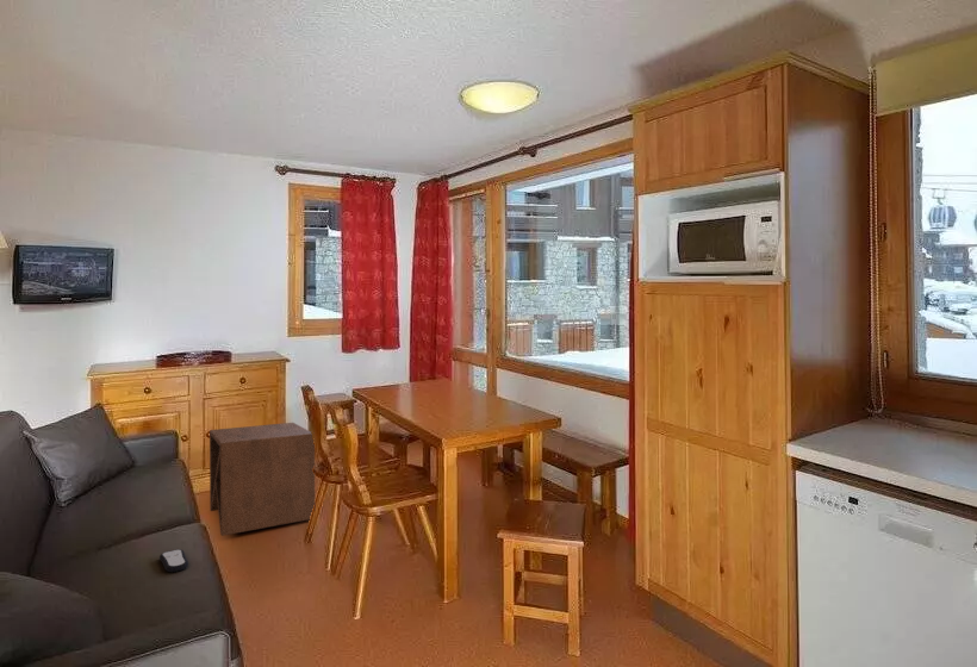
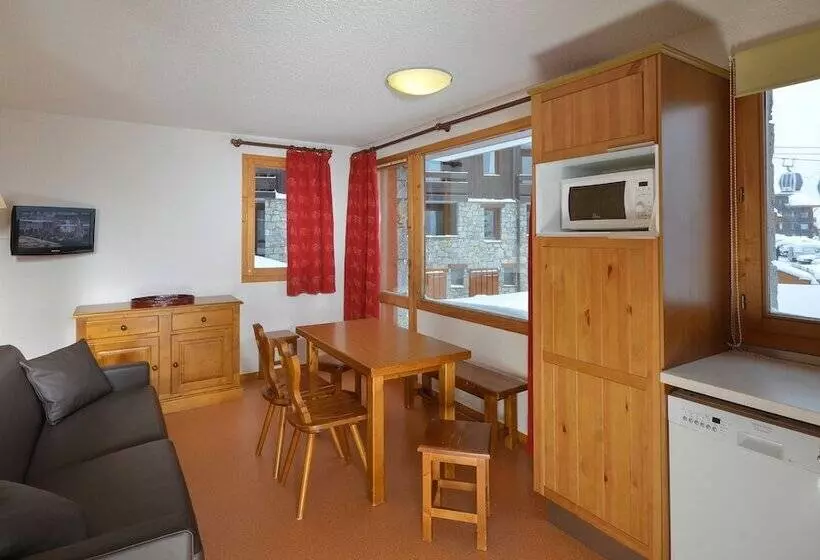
- side table [209,422,316,537]
- remote control [158,548,189,573]
